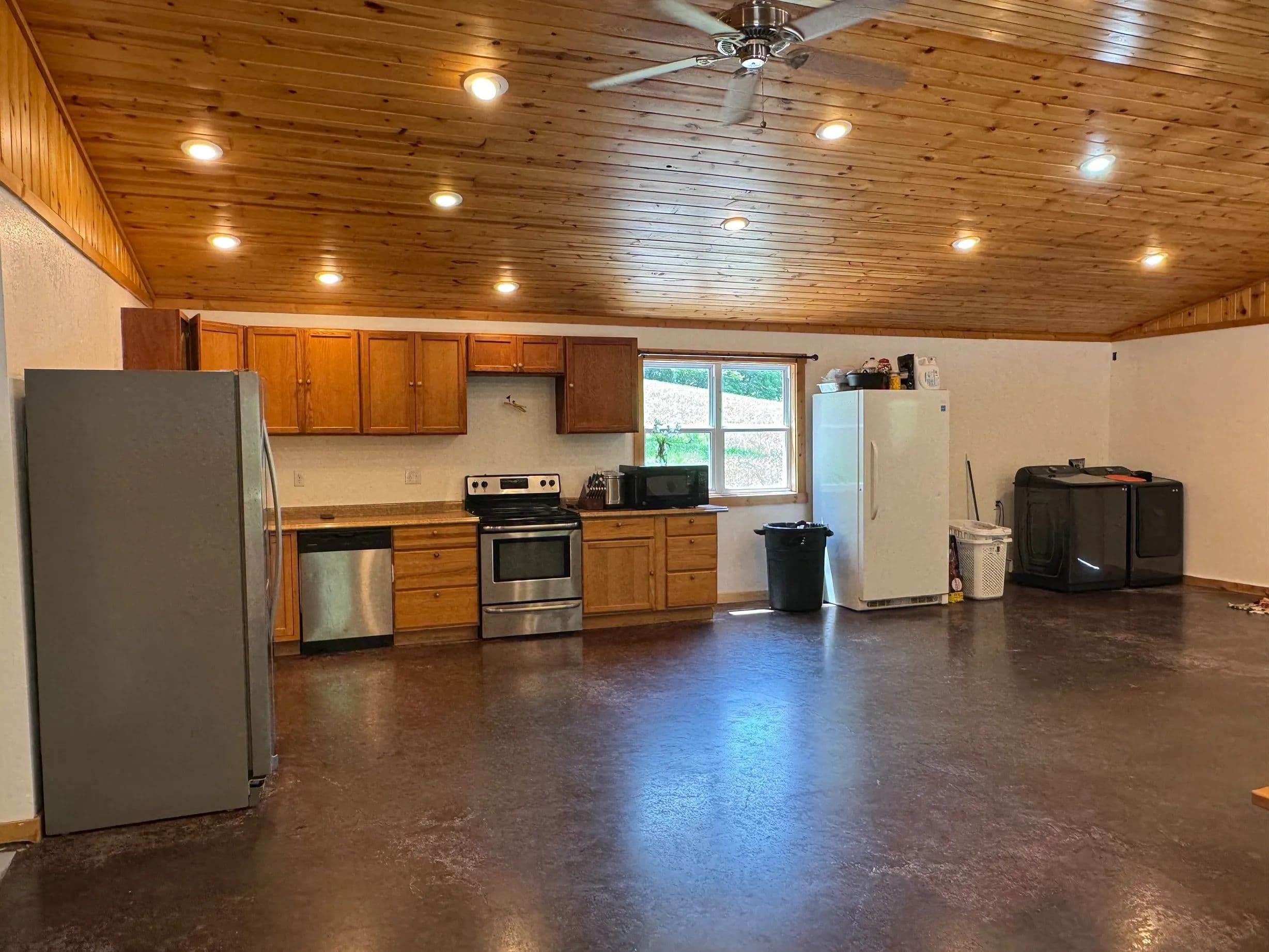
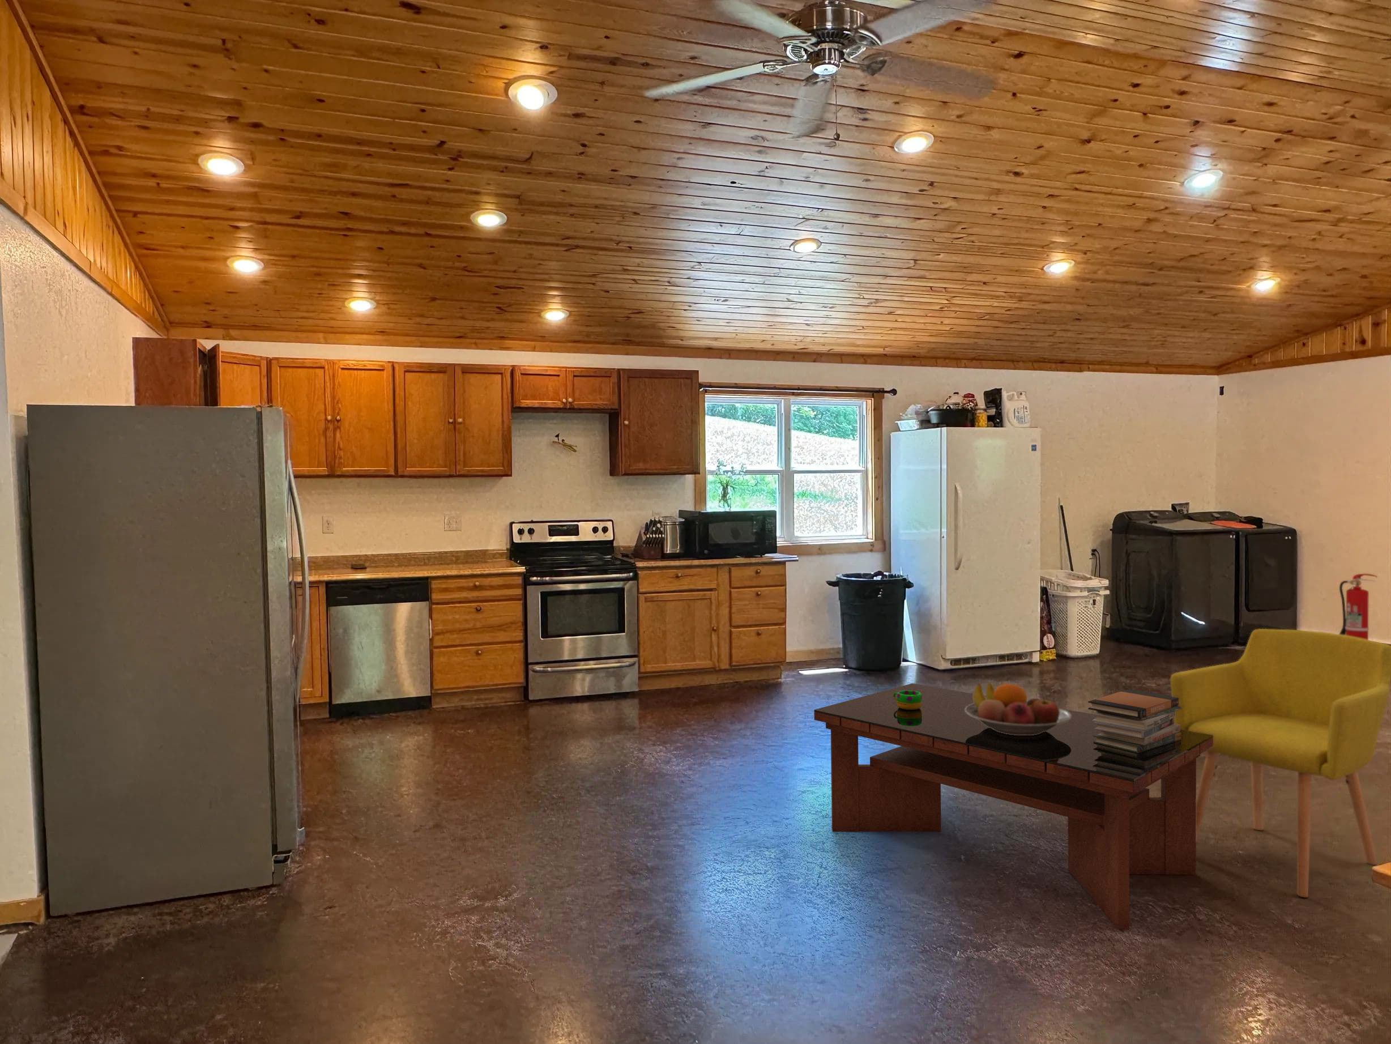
+ chair [1170,628,1391,898]
+ fire extinguisher [1338,574,1379,640]
+ mug [893,691,922,711]
+ coffee table [813,682,1213,930]
+ book stack [1087,689,1182,753]
+ fruit bowl [965,682,1071,735]
